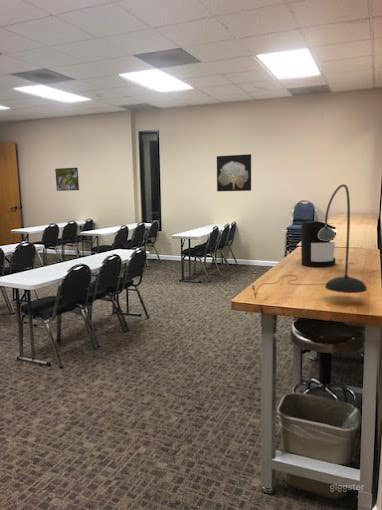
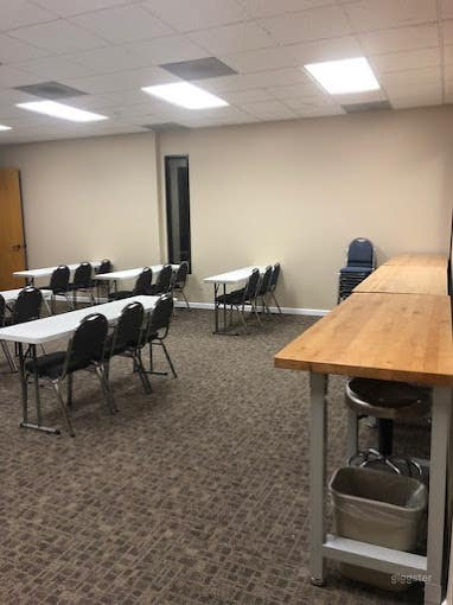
- wall art [216,153,252,192]
- desk lamp [251,183,368,300]
- coffee maker [300,220,338,268]
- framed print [54,167,80,192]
